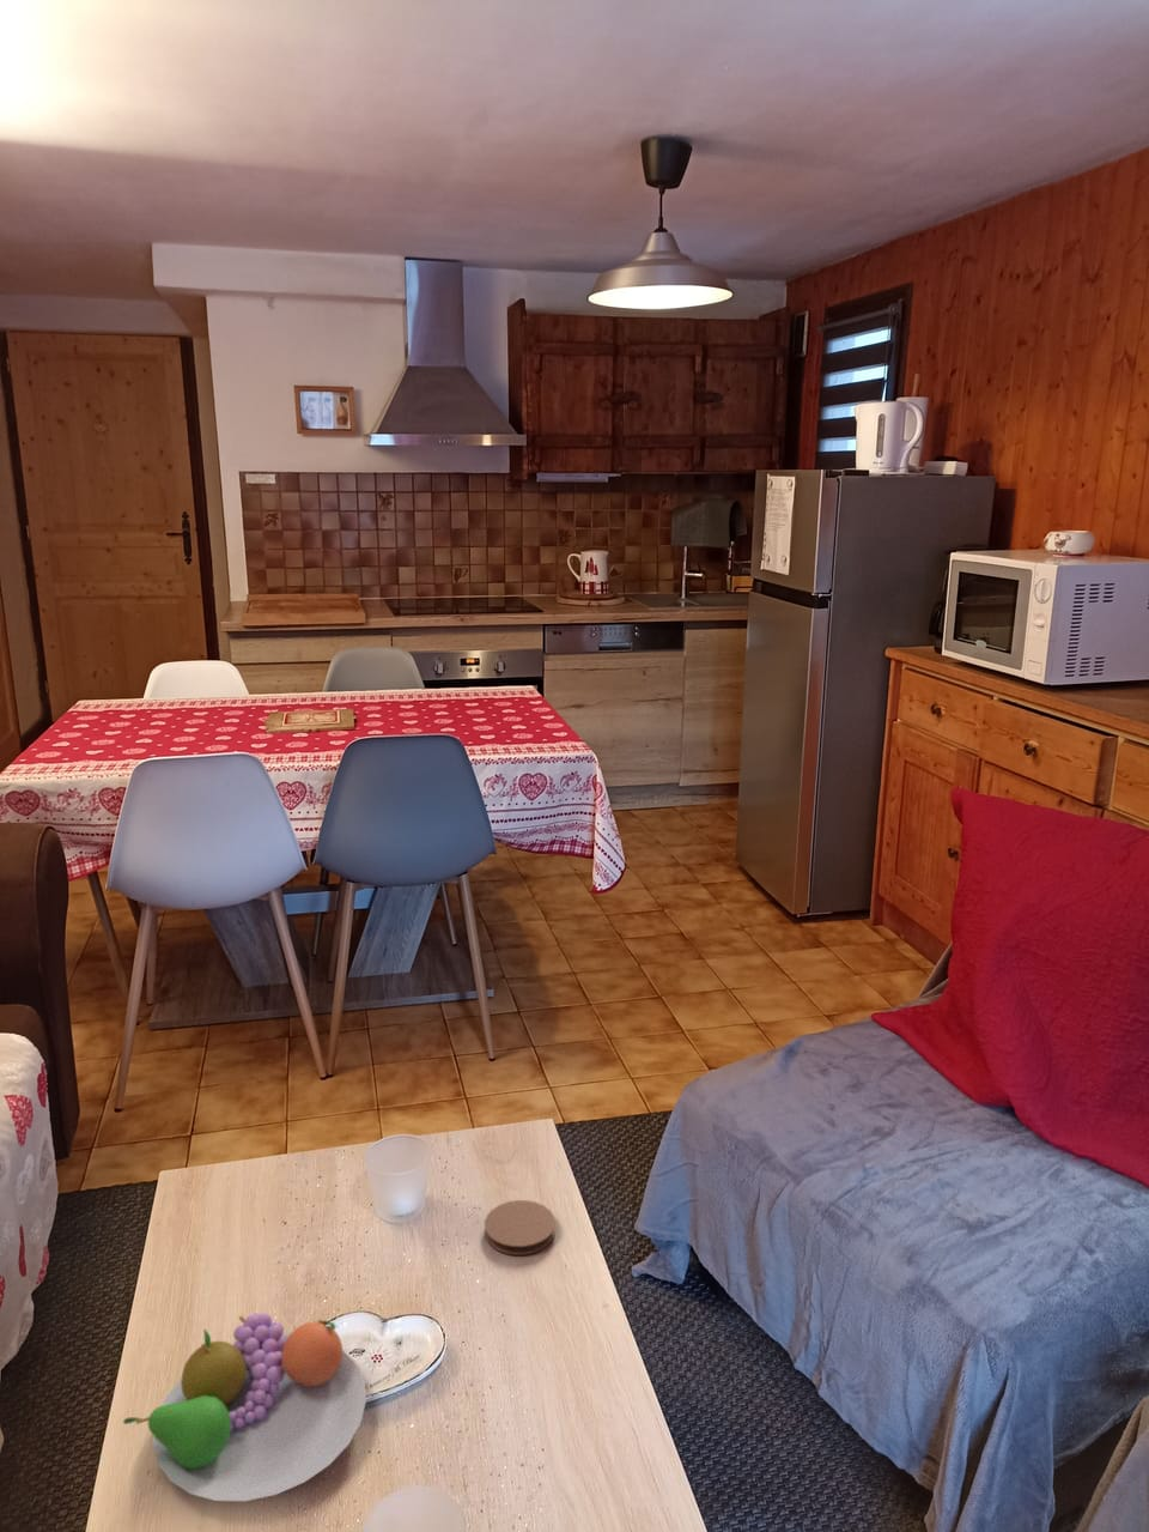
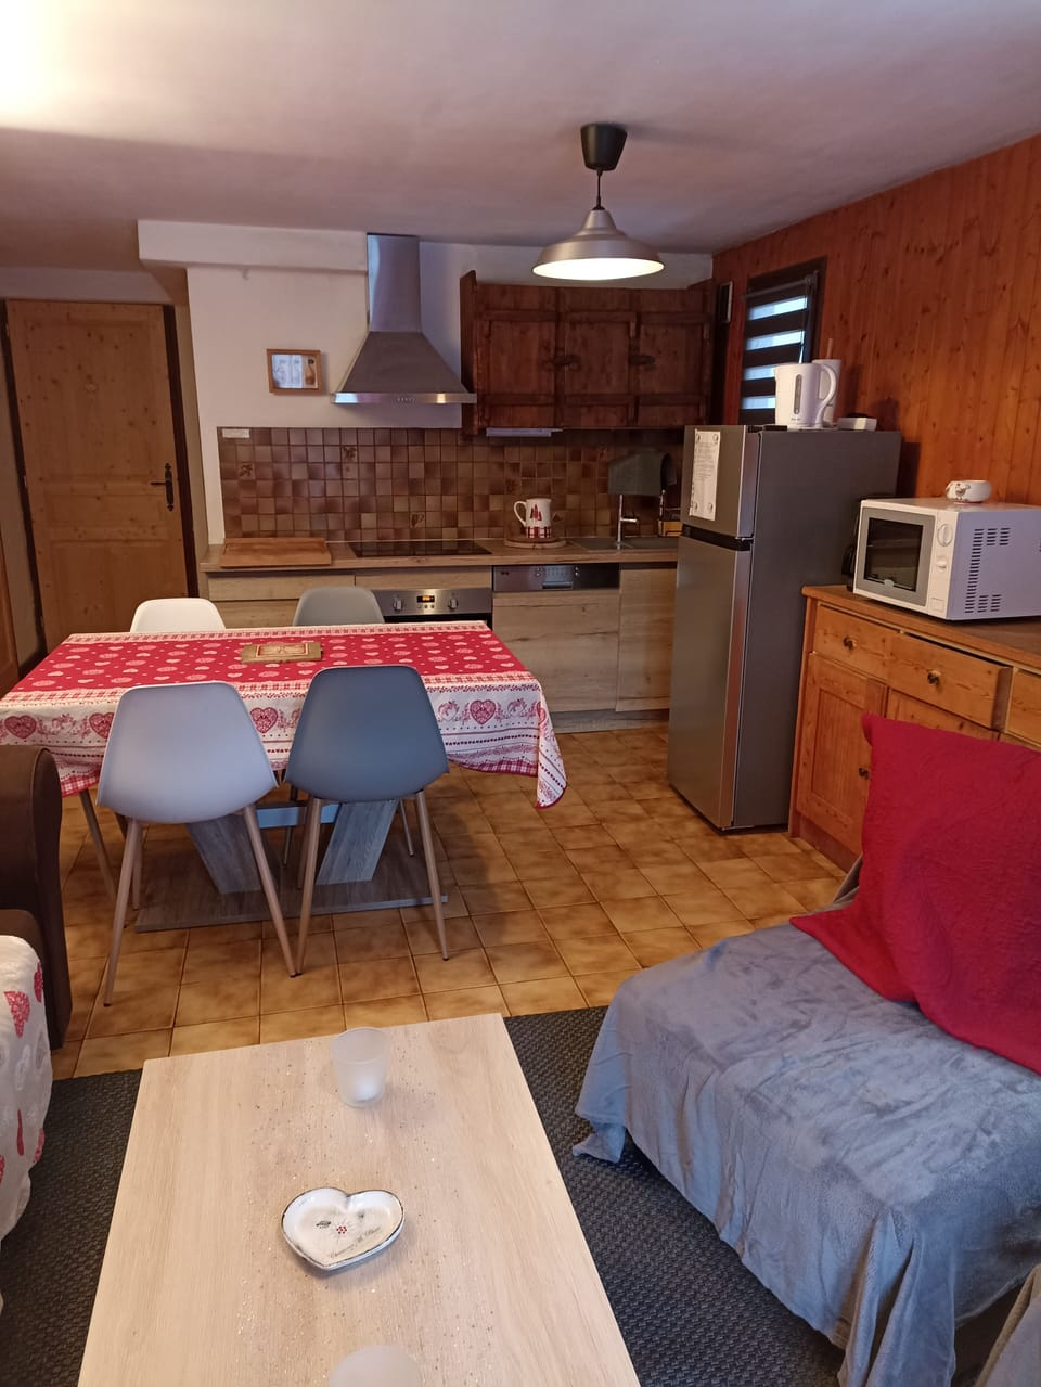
- fruit bowl [122,1311,367,1502]
- coaster [484,1199,556,1257]
